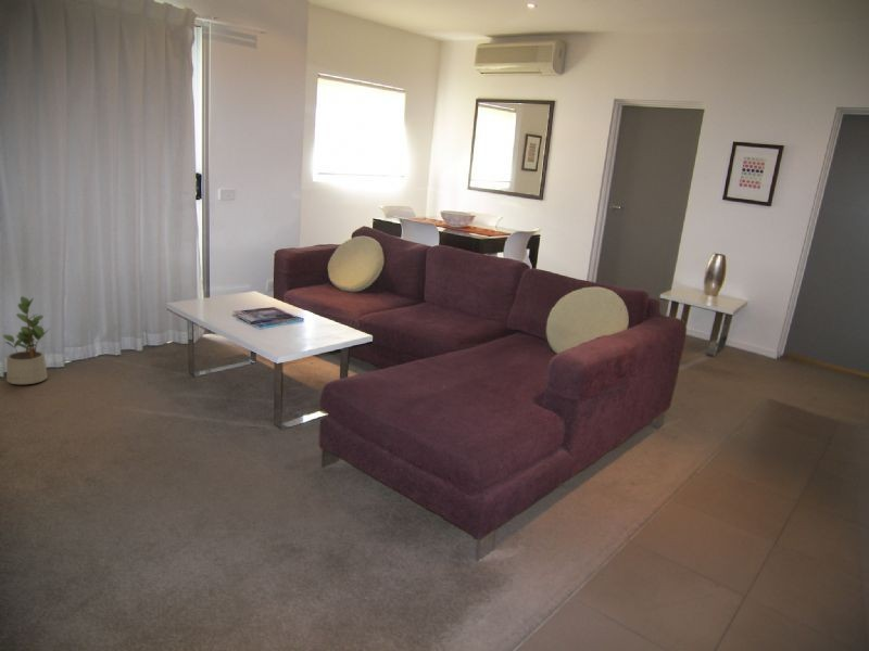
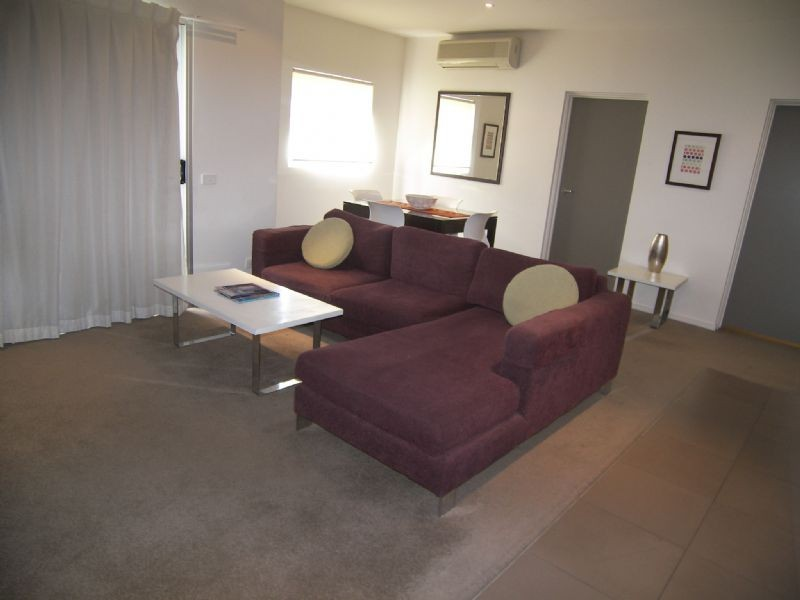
- potted plant [2,295,50,385]
